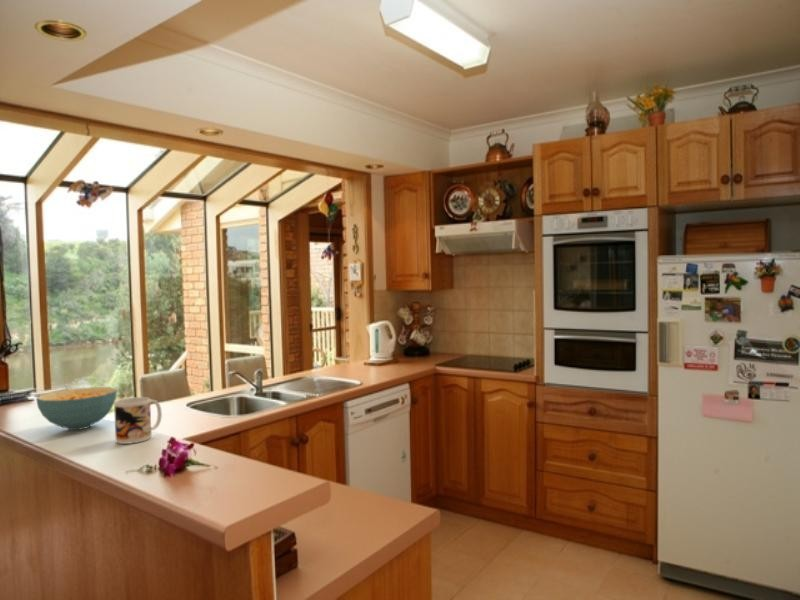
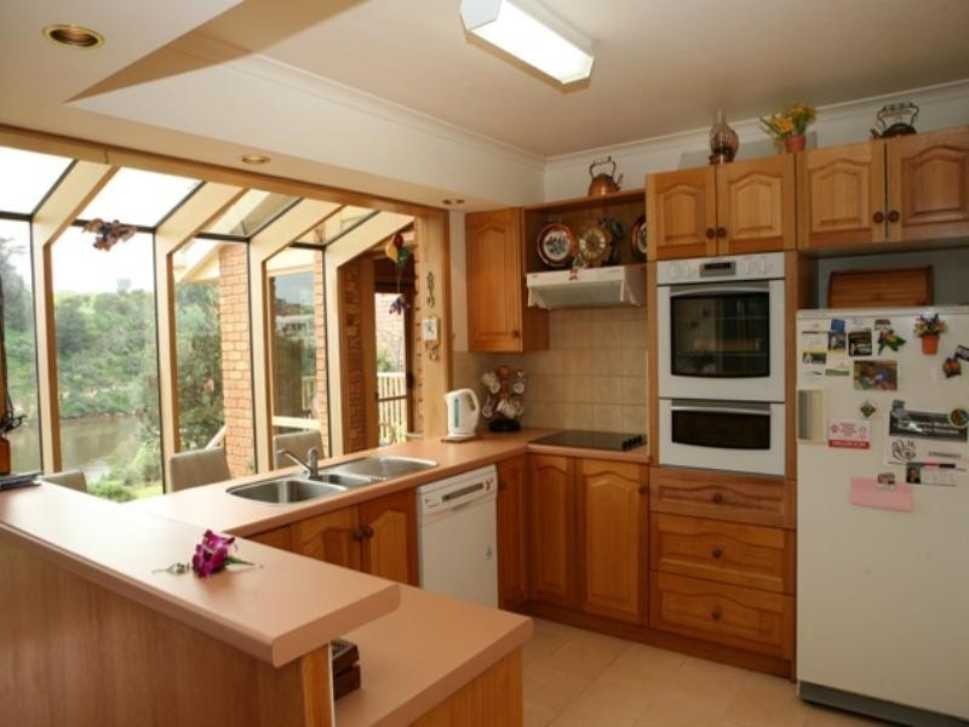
- mug [113,396,163,445]
- cereal bowl [35,386,118,431]
